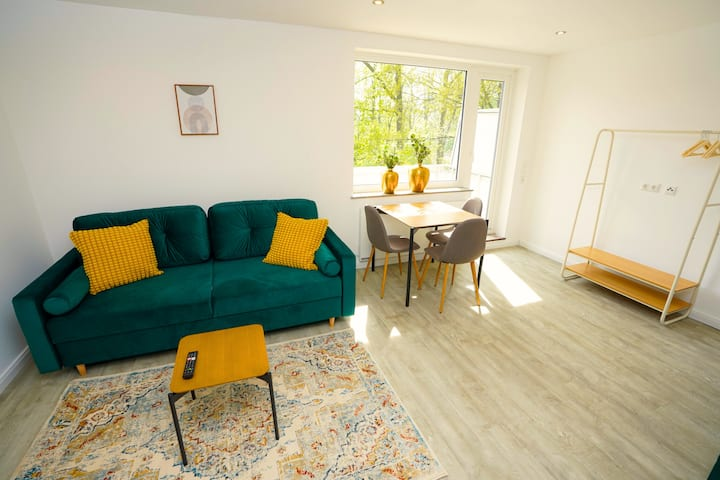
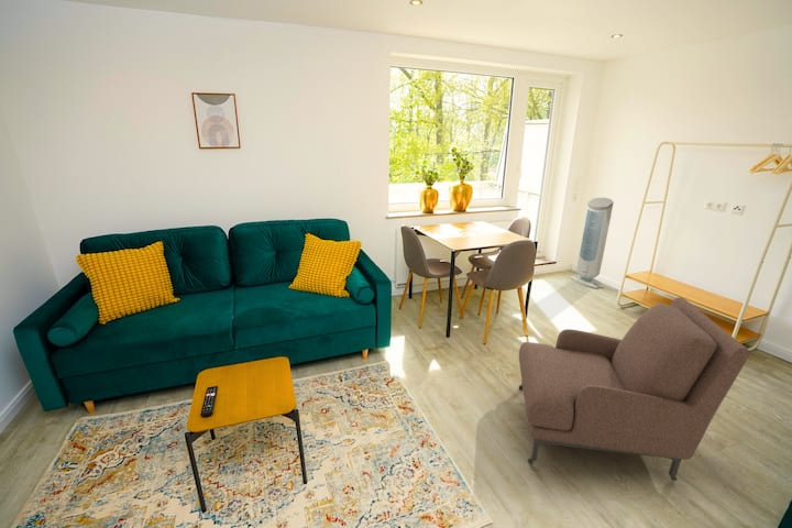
+ armchair [518,296,751,482]
+ air purifier [569,197,615,289]
